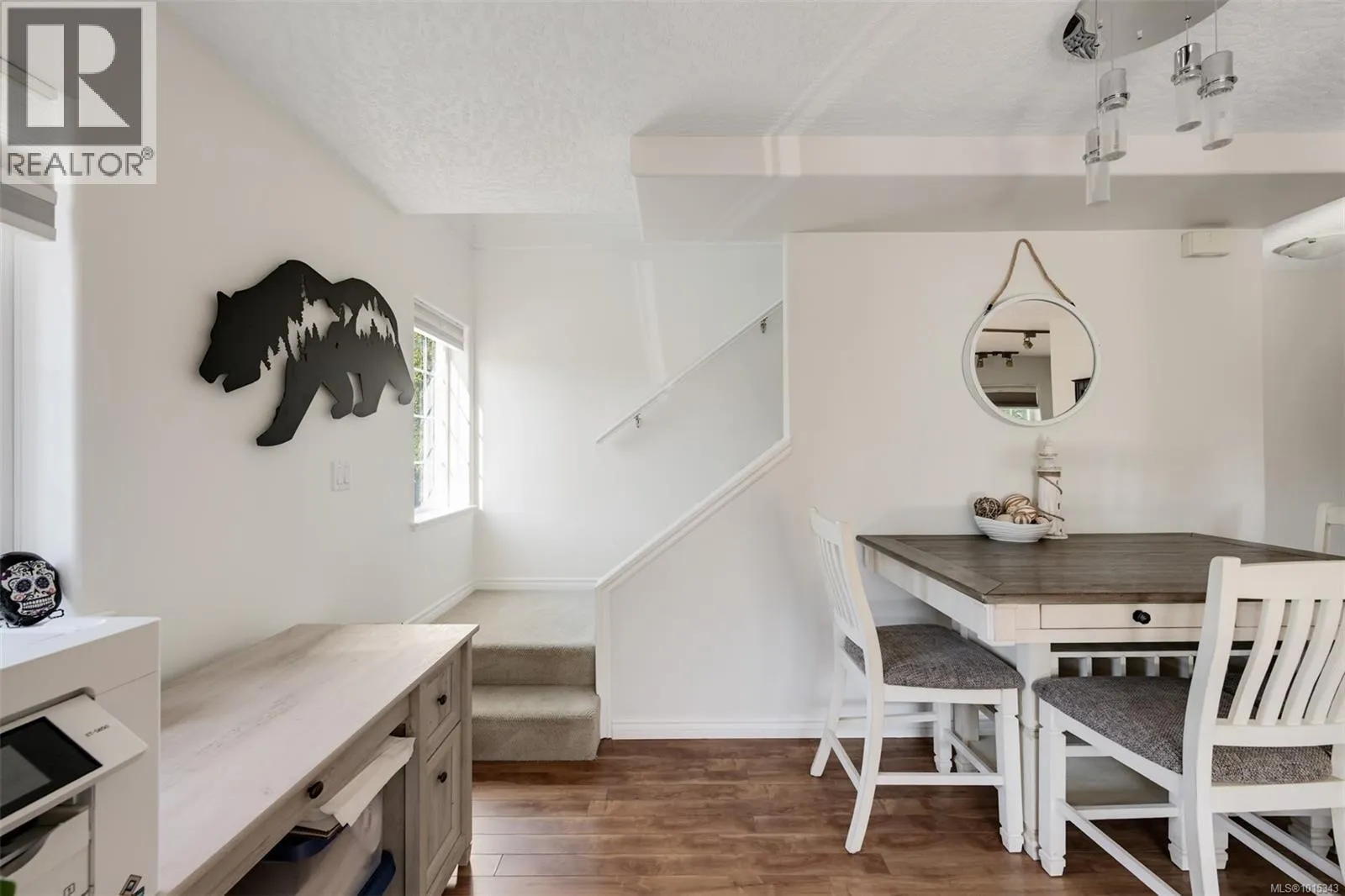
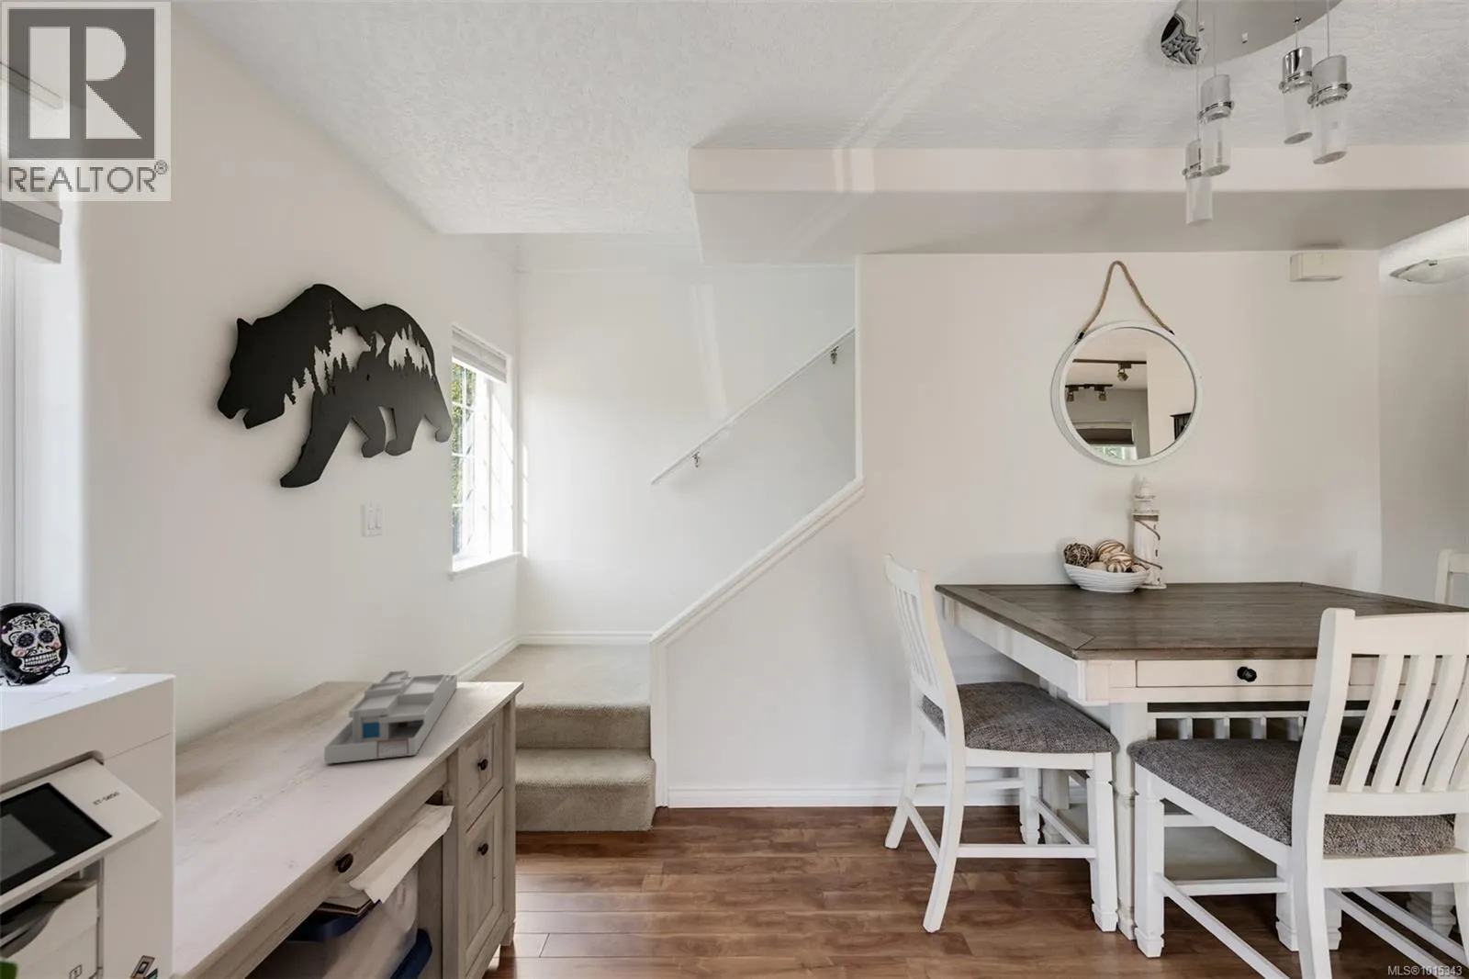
+ desk organizer [323,670,458,765]
